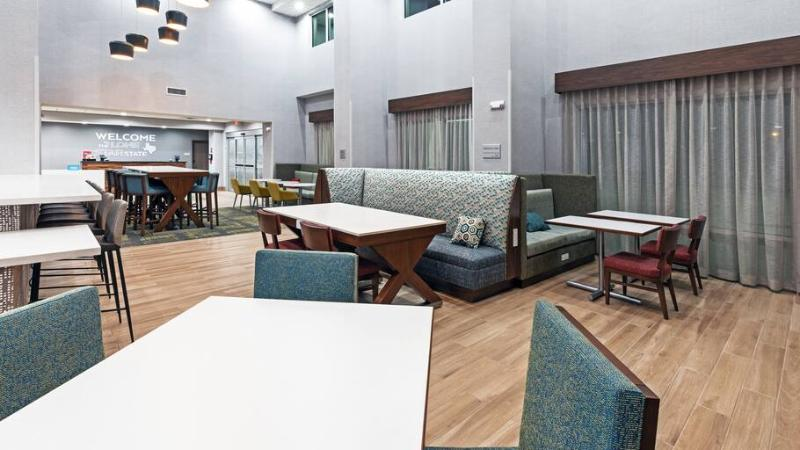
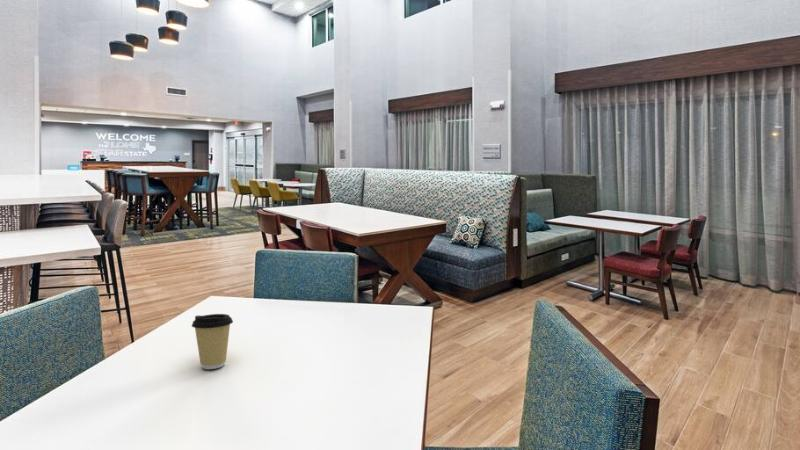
+ coffee cup [191,313,234,370]
